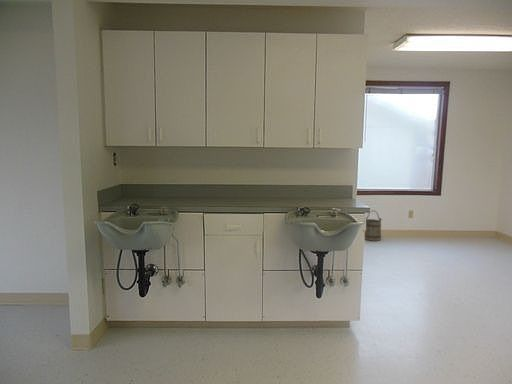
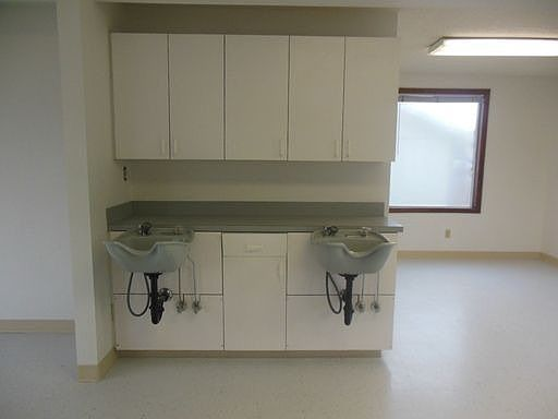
- bucket [364,209,383,242]
